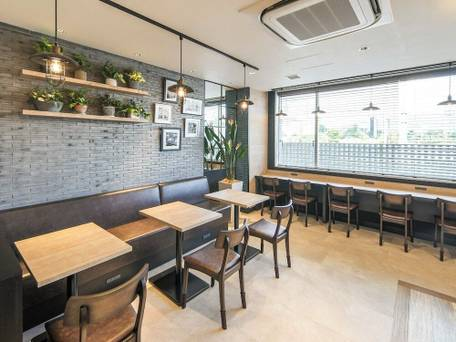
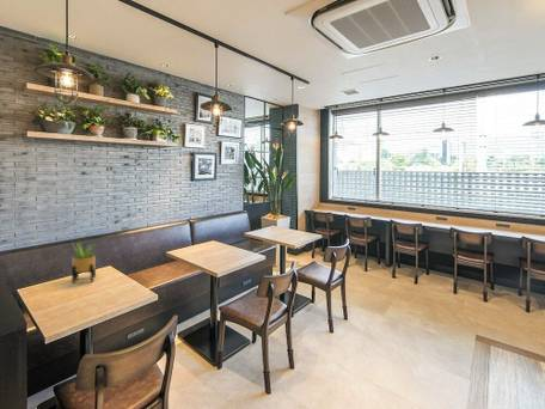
+ potted plant [71,242,97,285]
